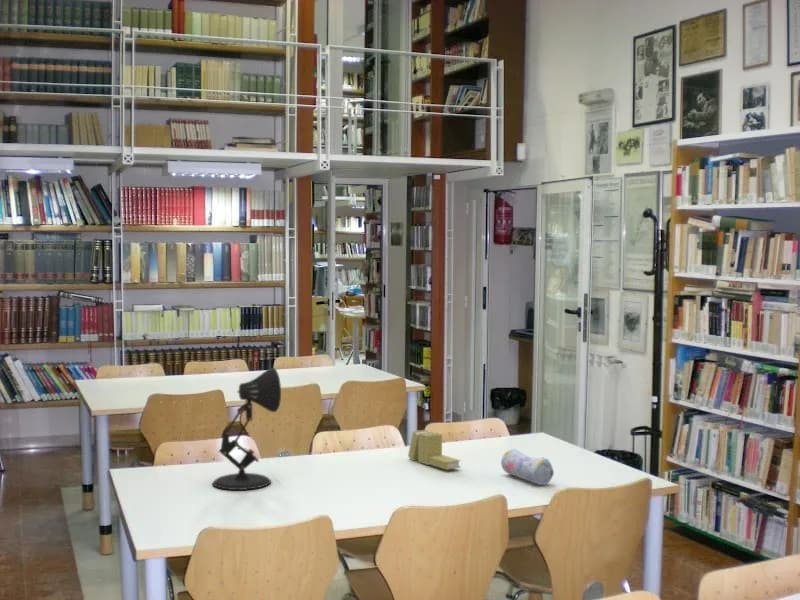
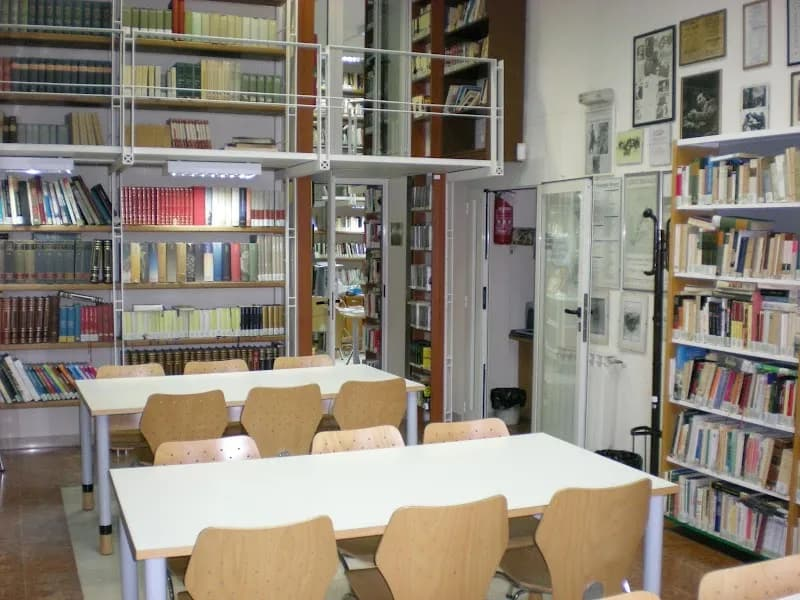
- desk lamp [211,367,282,491]
- books [407,429,462,471]
- pencil case [500,448,555,486]
